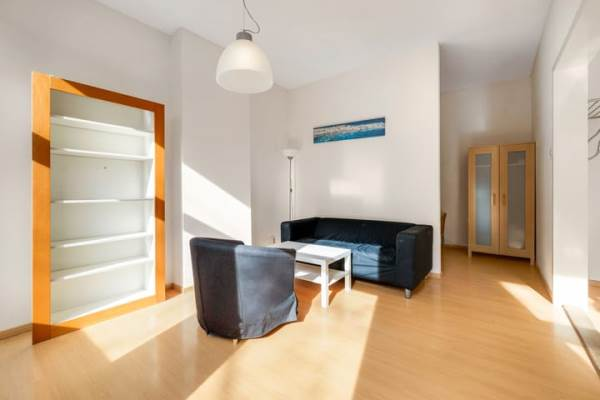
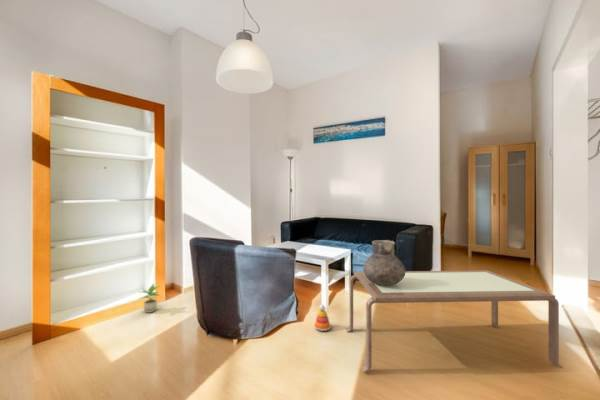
+ stacking toy [313,304,332,332]
+ potted plant [138,282,162,314]
+ coffee table [345,269,564,373]
+ vase [362,239,407,285]
